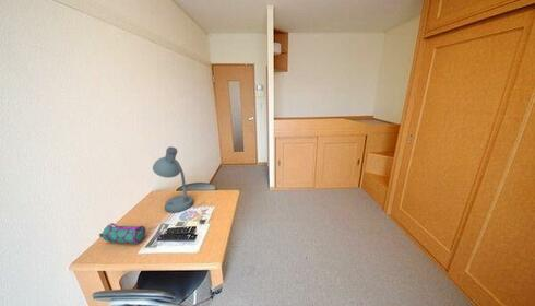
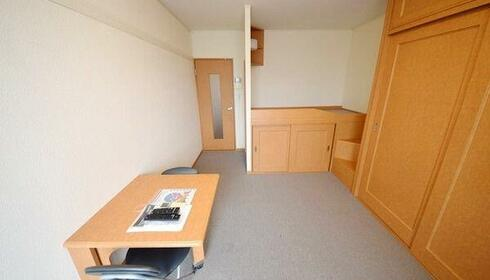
- pencil case [98,222,146,245]
- desk lamp [152,145,214,225]
